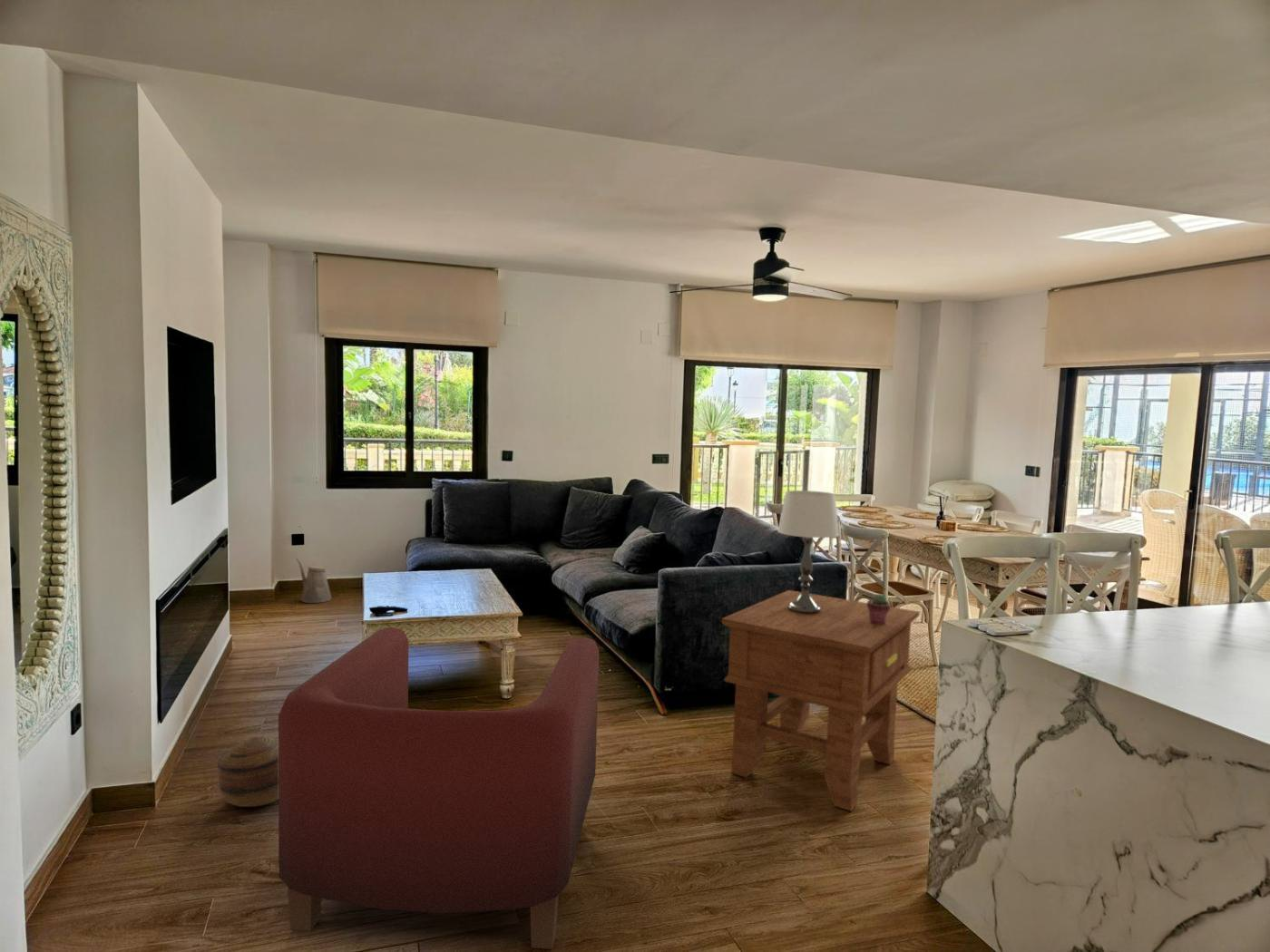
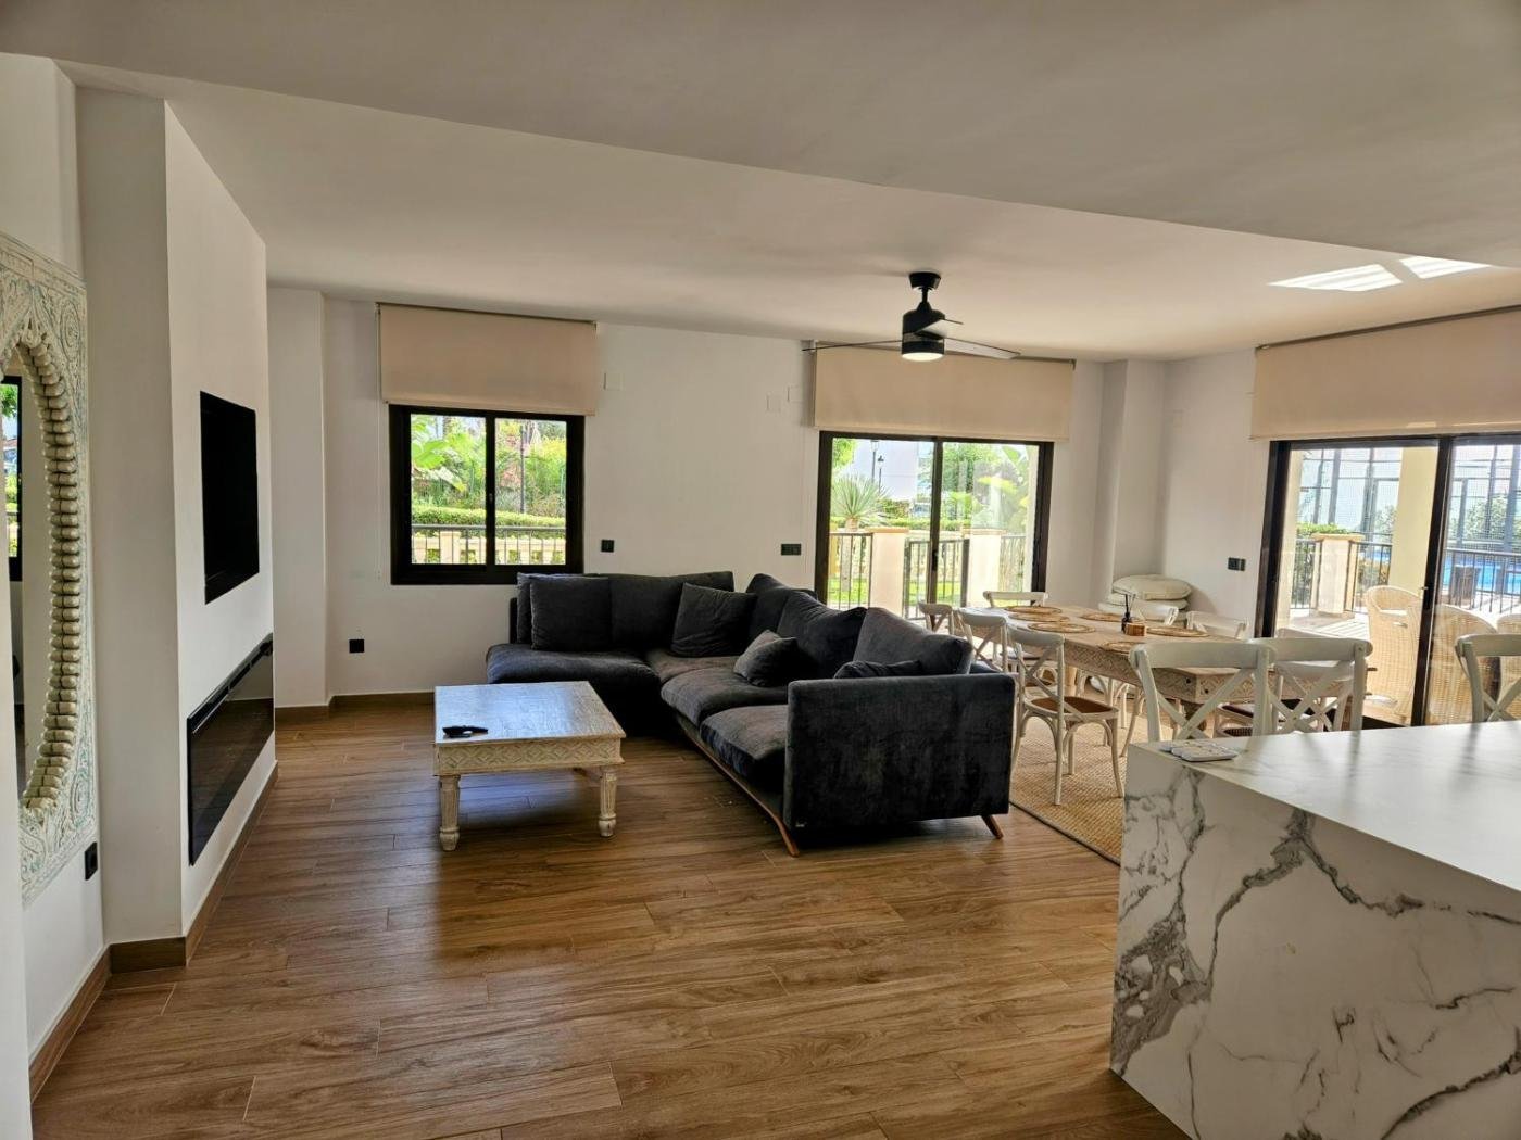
- side table [720,589,921,812]
- watering can [295,557,332,604]
- potted succulent [866,593,892,625]
- basket [217,735,278,808]
- table lamp [777,490,840,614]
- armchair [278,627,600,950]
